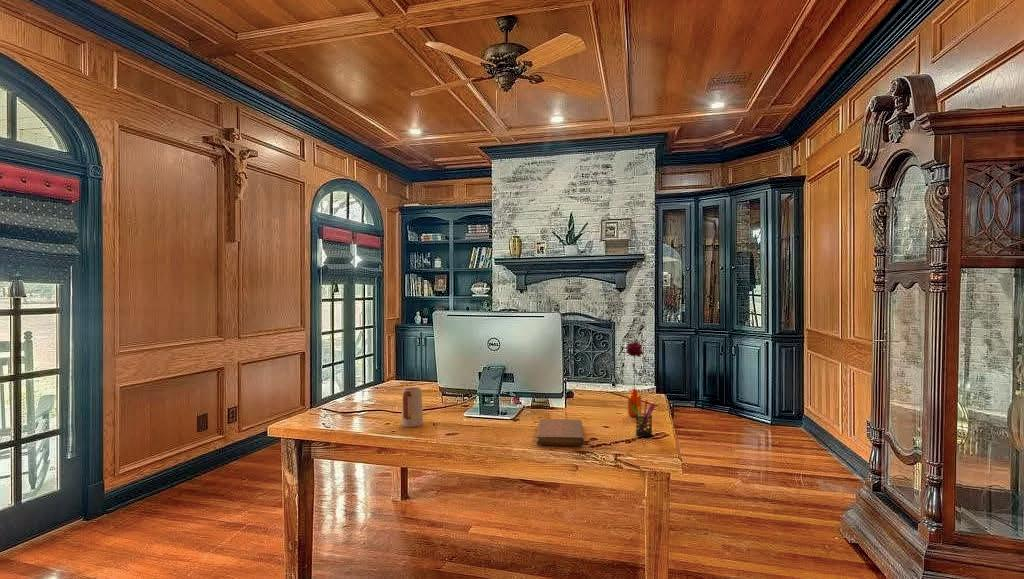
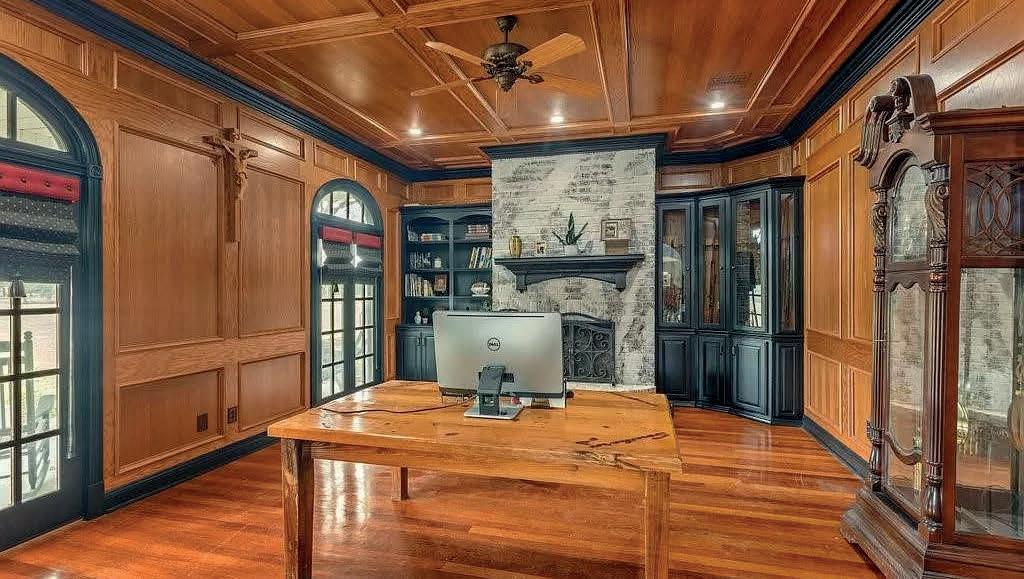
- notebook [535,418,585,446]
- pen holder [632,399,656,438]
- flower [624,341,645,418]
- mug [400,386,424,428]
